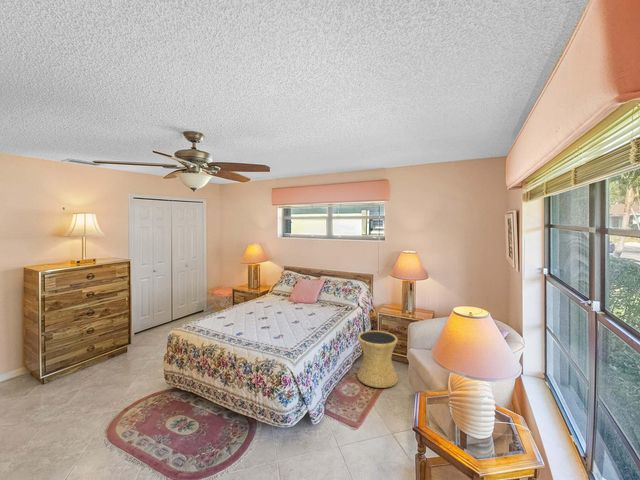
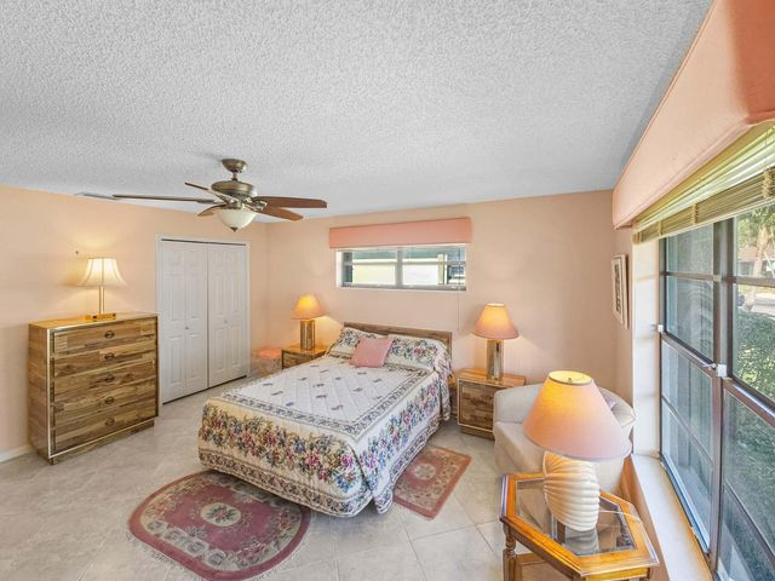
- side table [356,330,399,389]
